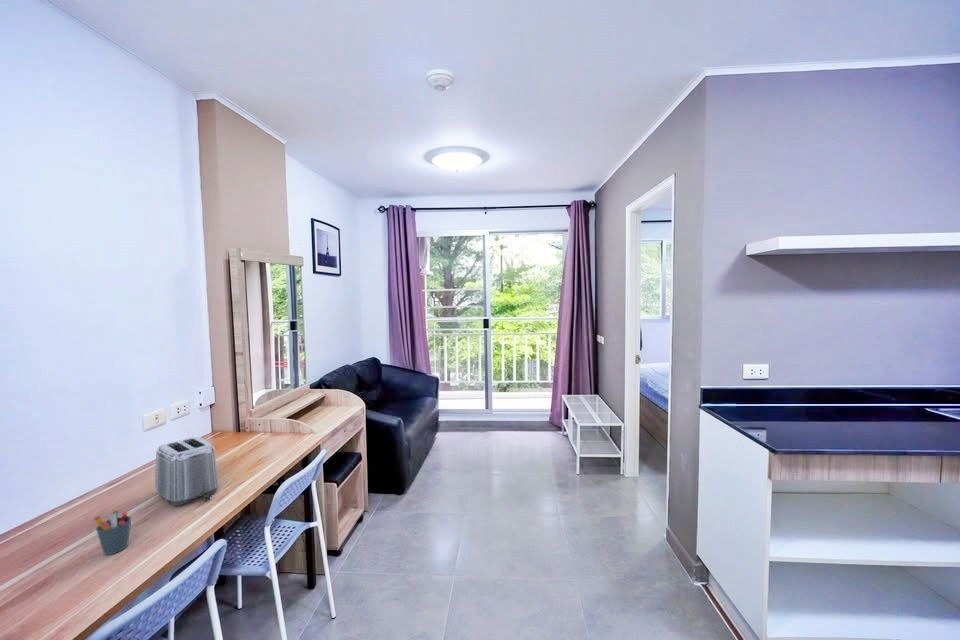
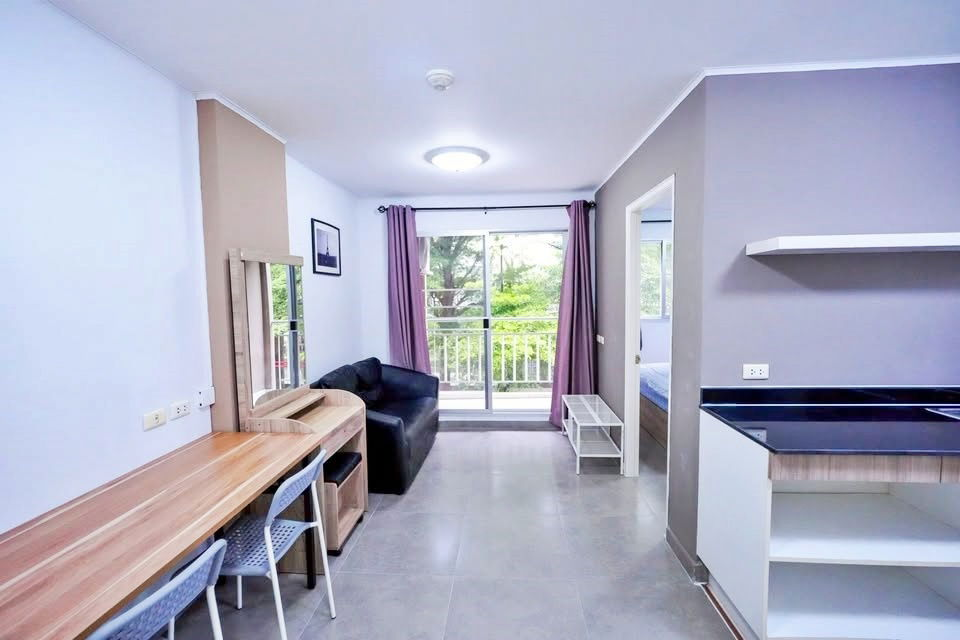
- toaster [154,436,219,507]
- pen holder [93,509,132,556]
